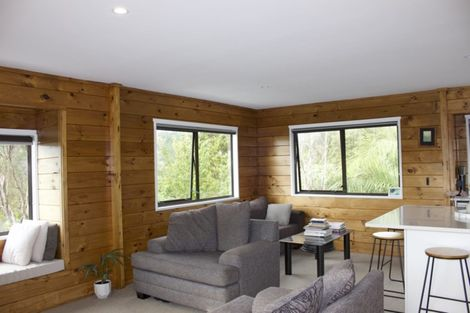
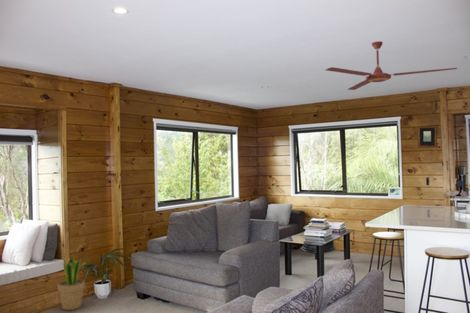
+ potted plant [57,256,88,311]
+ ceiling fan [325,40,458,91]
